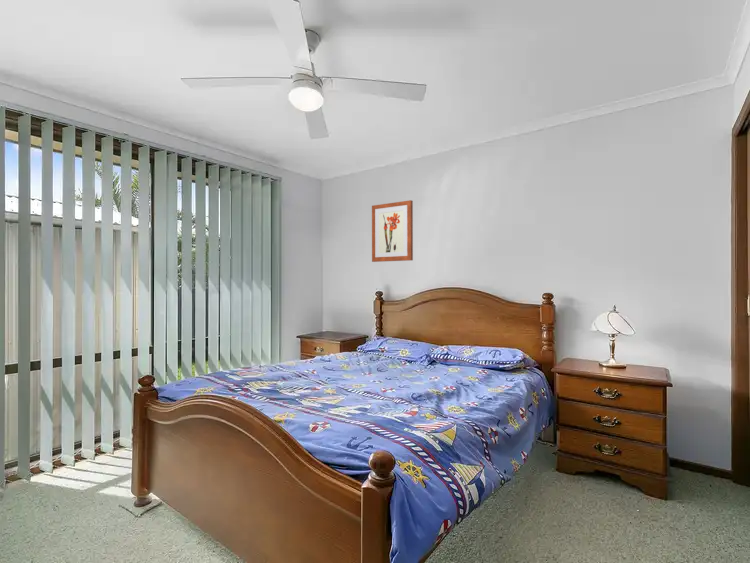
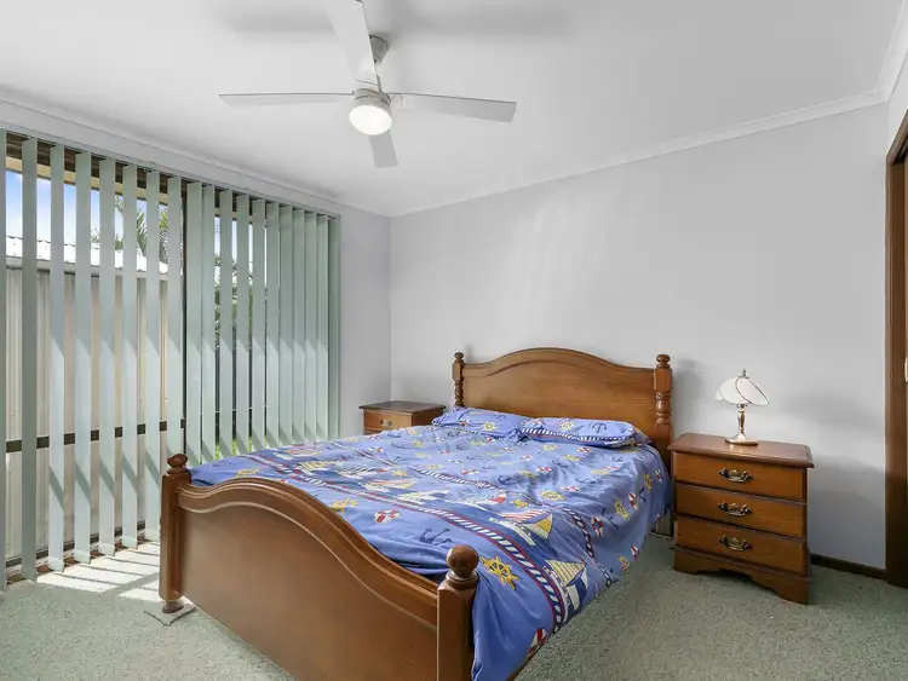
- wall art [371,199,414,263]
